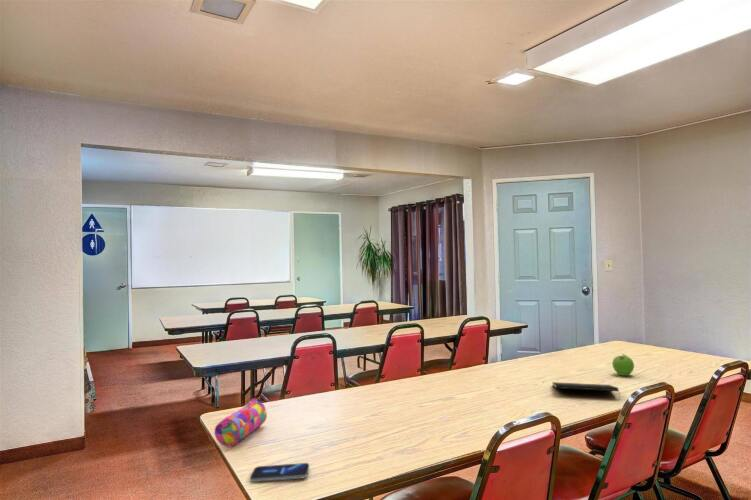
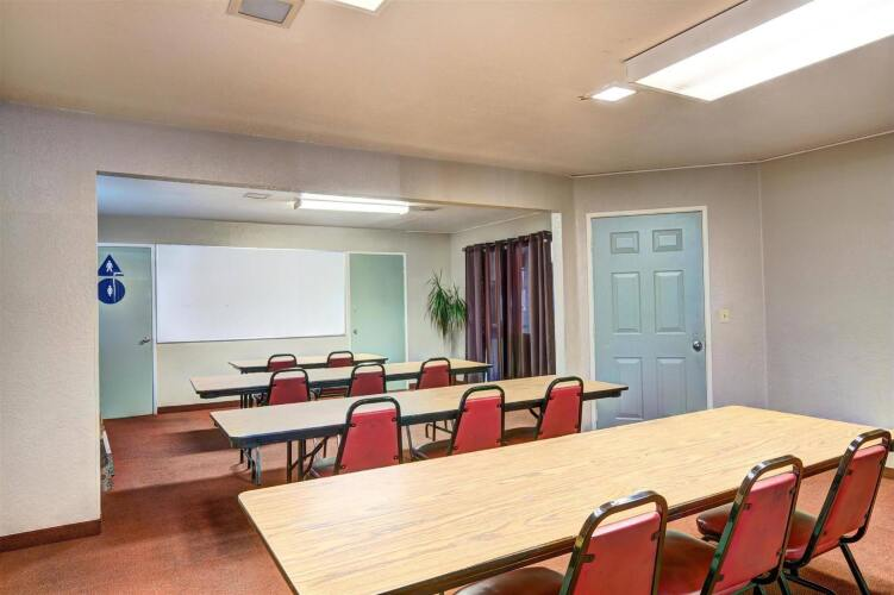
- smartphone [249,462,310,483]
- pencil case [214,397,268,447]
- notepad [551,381,621,399]
- fruit [611,354,635,377]
